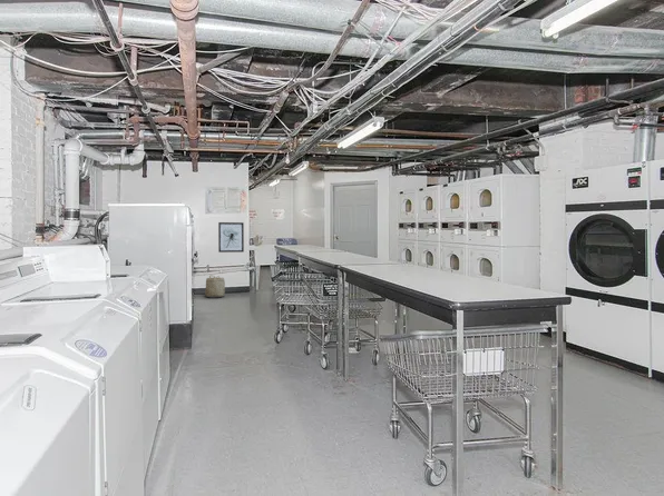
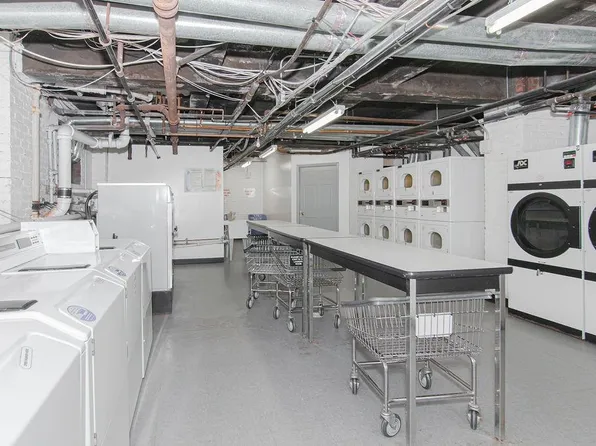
- wall art [217,221,245,254]
- basket [204,274,226,298]
